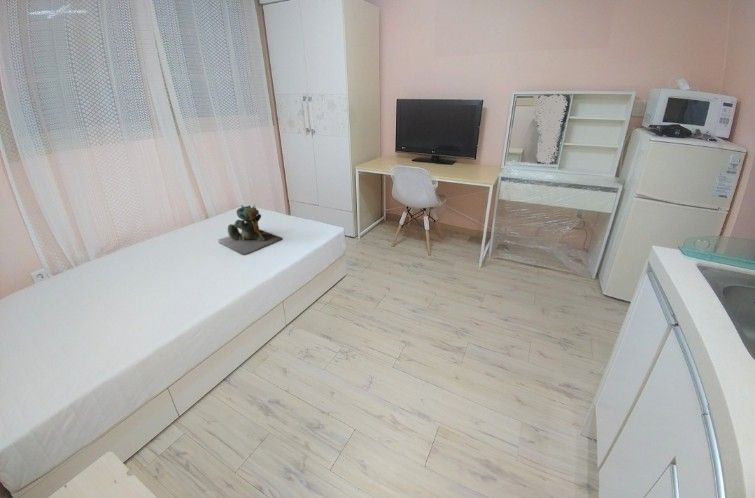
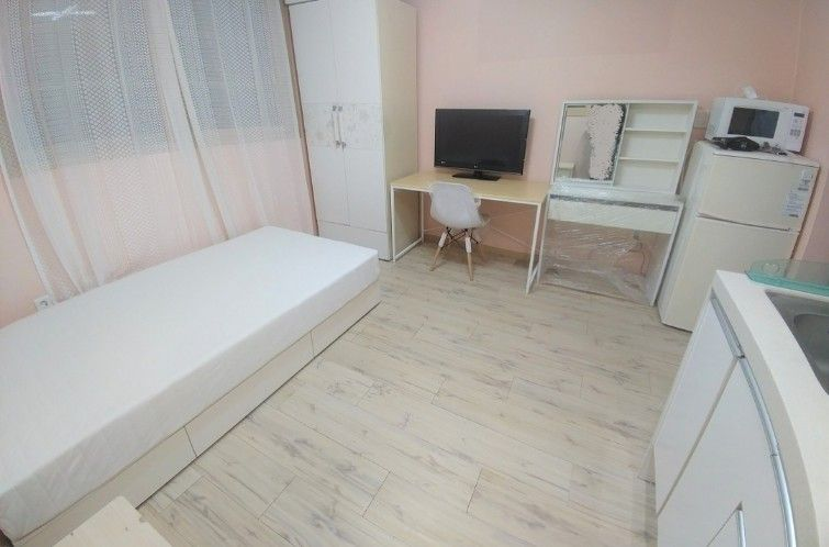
- stuffed toy [217,204,283,256]
